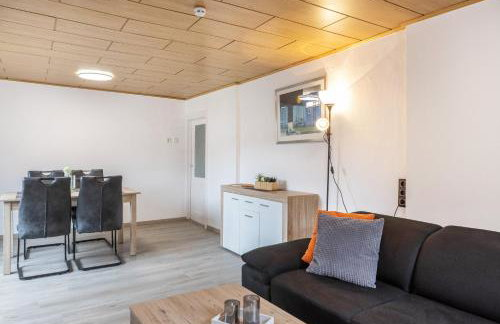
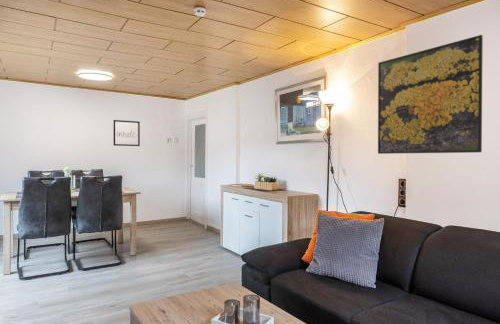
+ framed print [377,34,484,155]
+ wall art [113,119,141,147]
